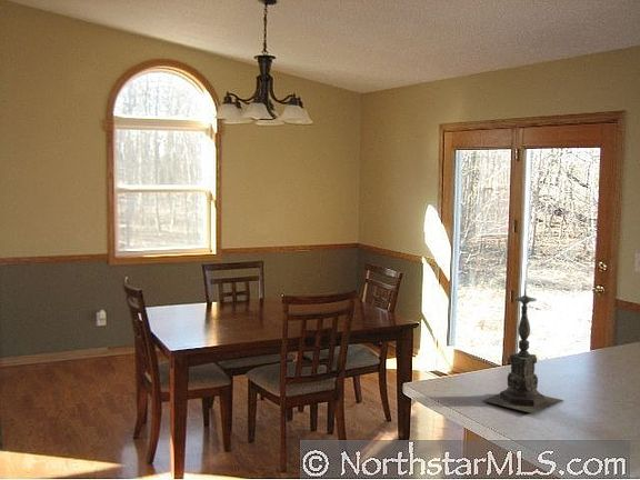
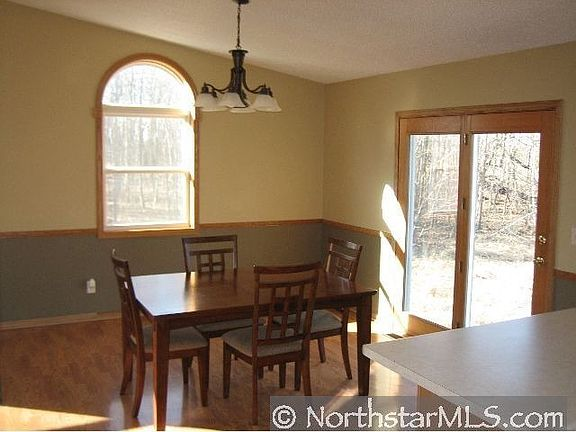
- candle holder [481,279,564,414]
